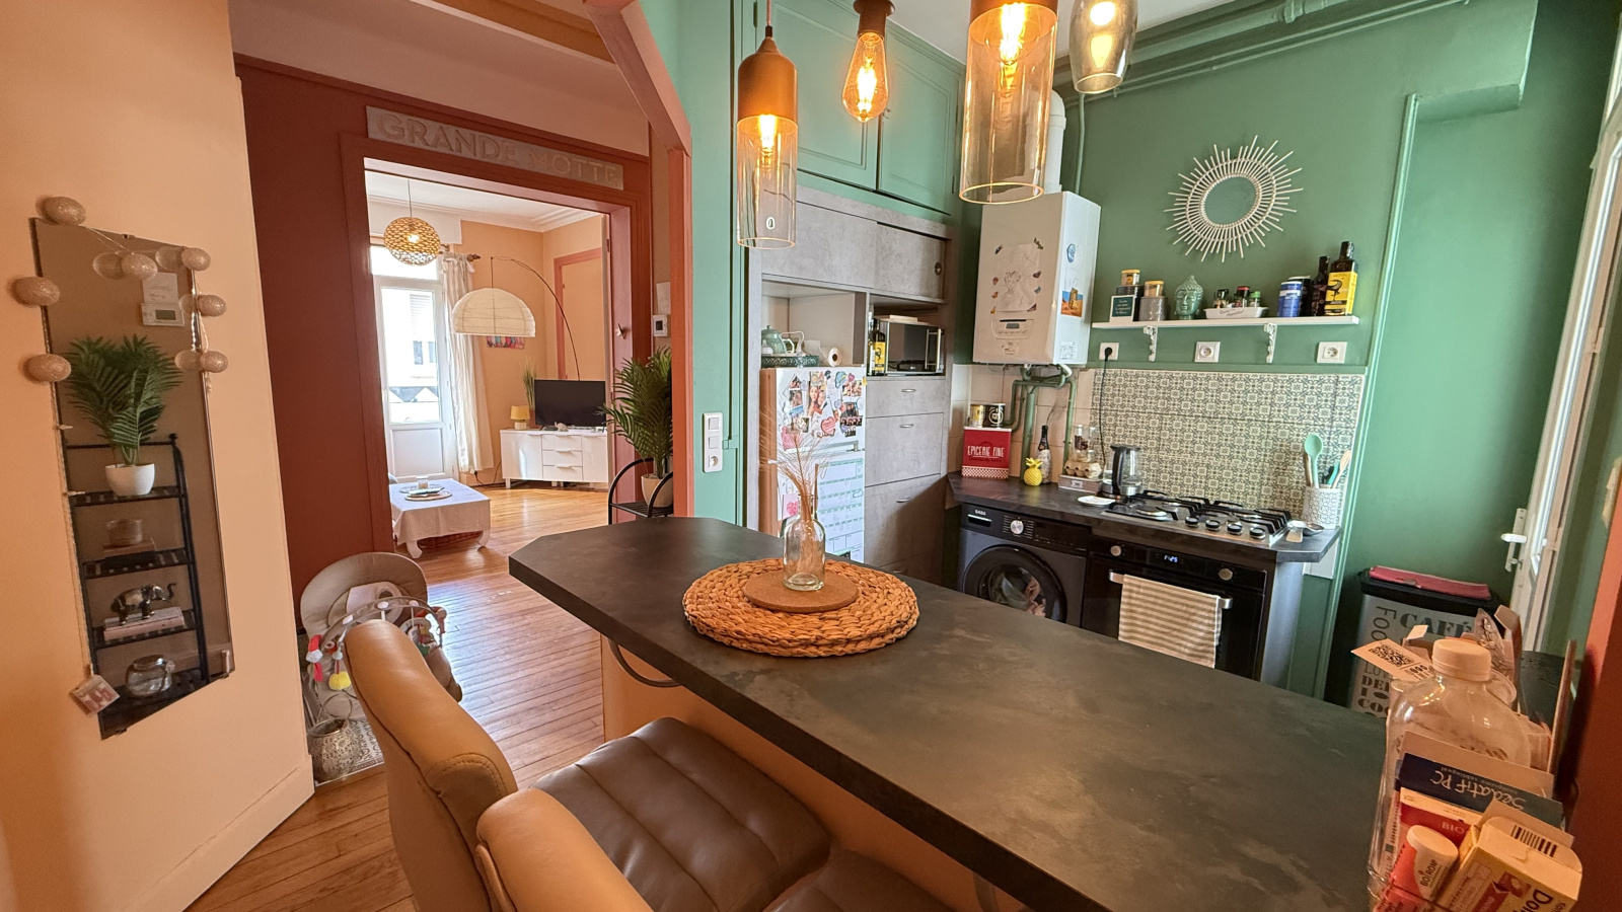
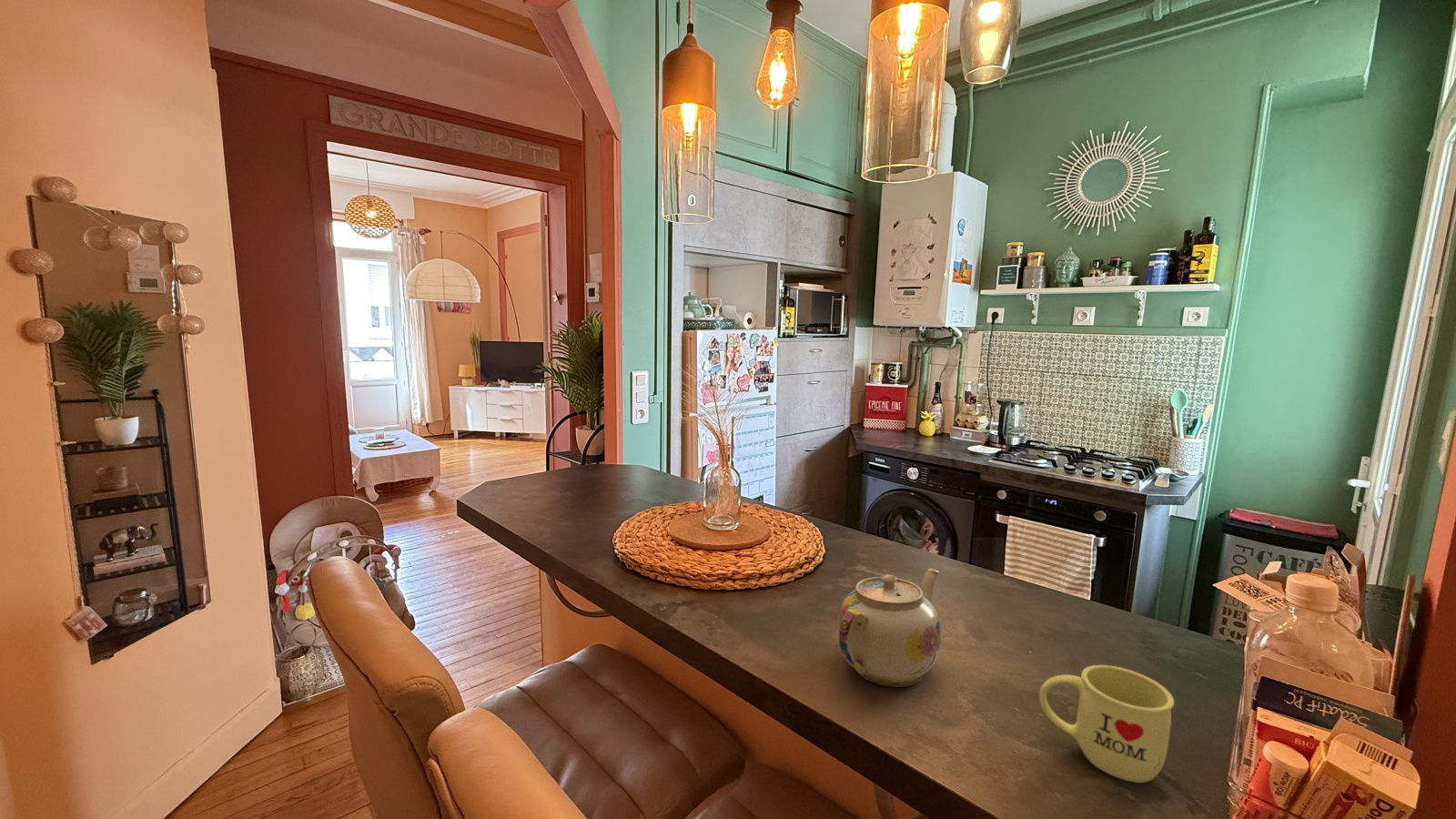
+ mug [1038,664,1175,784]
+ teapot [837,568,942,688]
